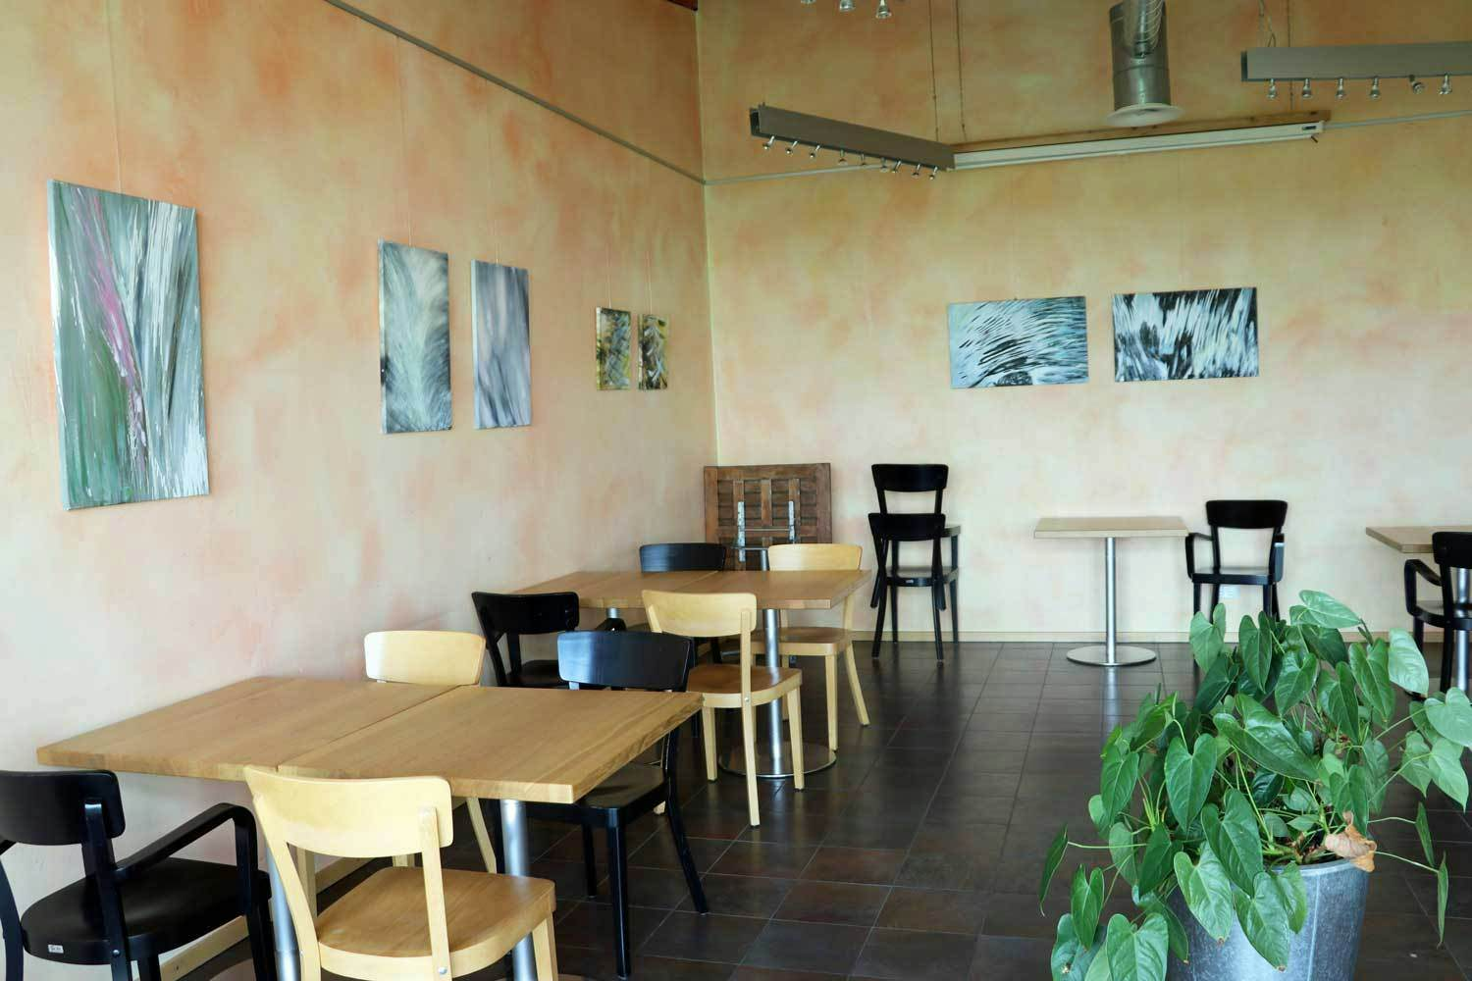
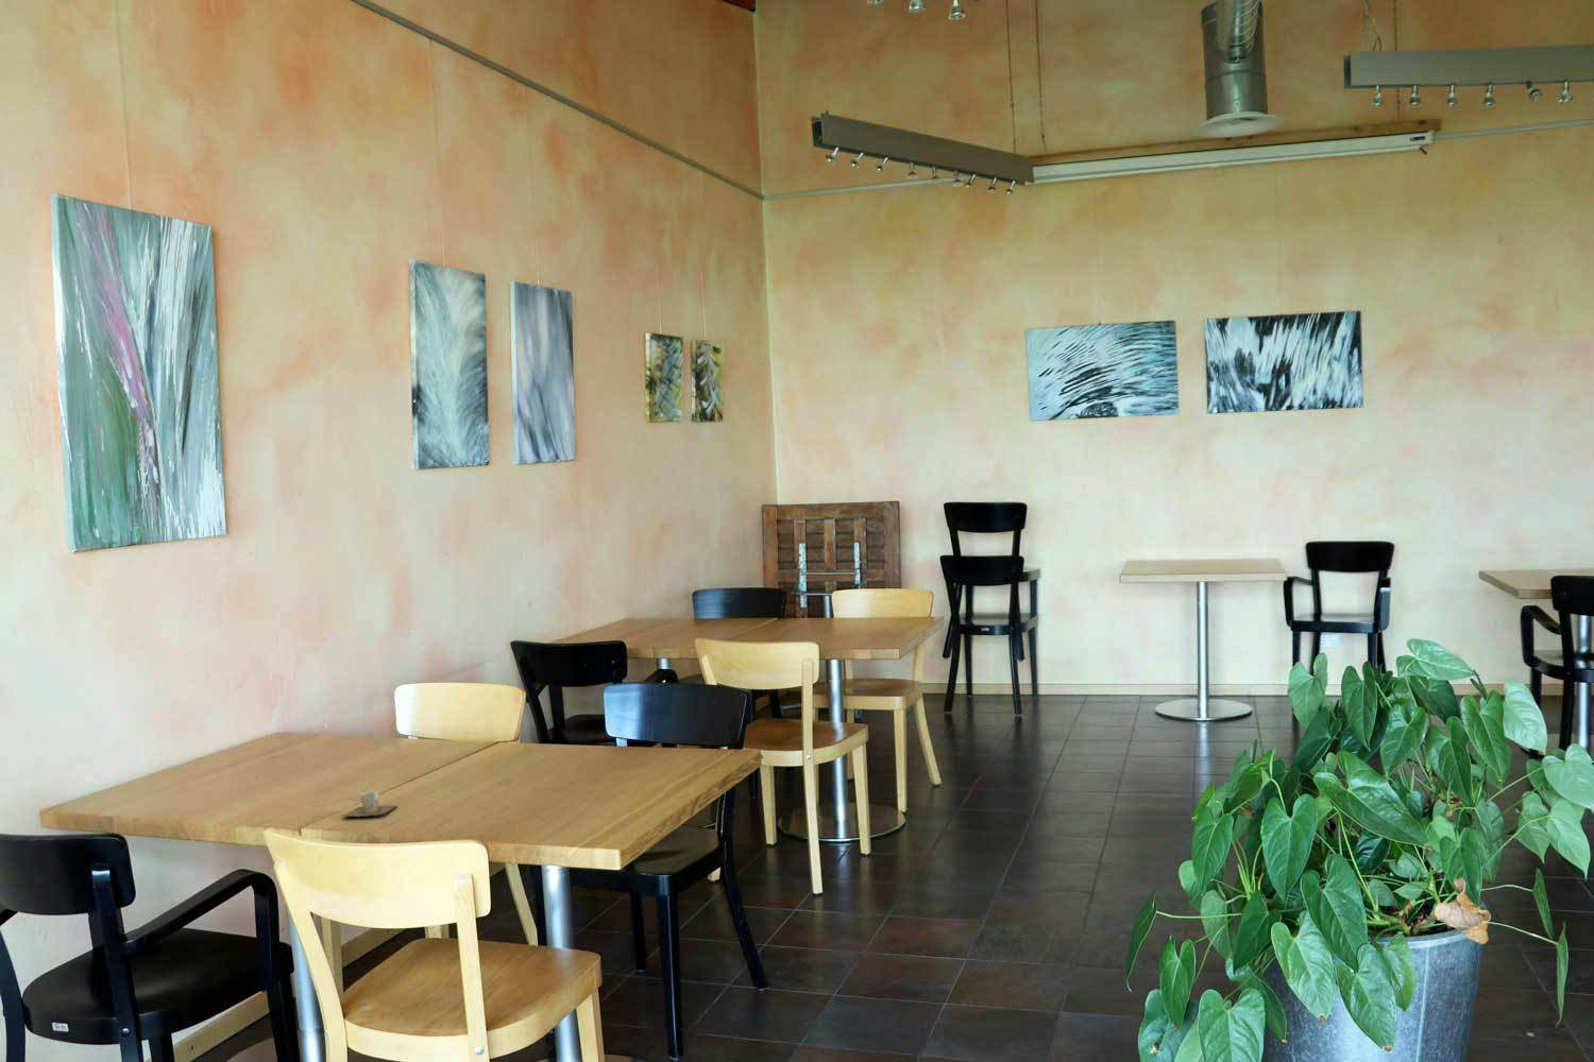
+ cup [342,791,397,819]
